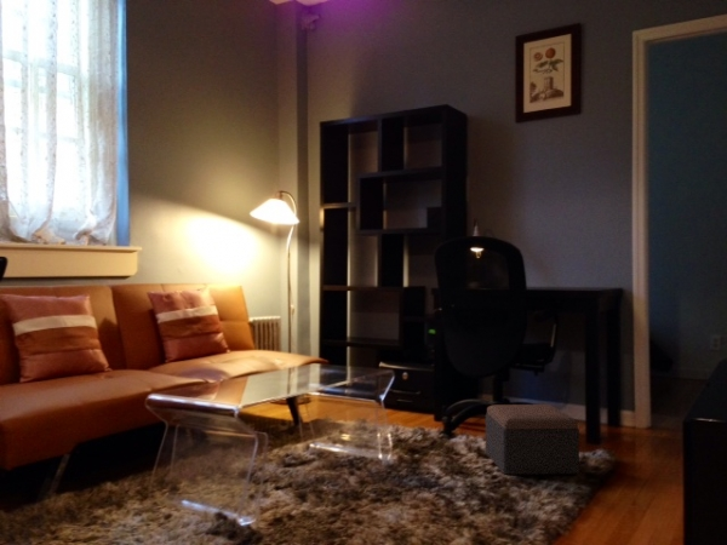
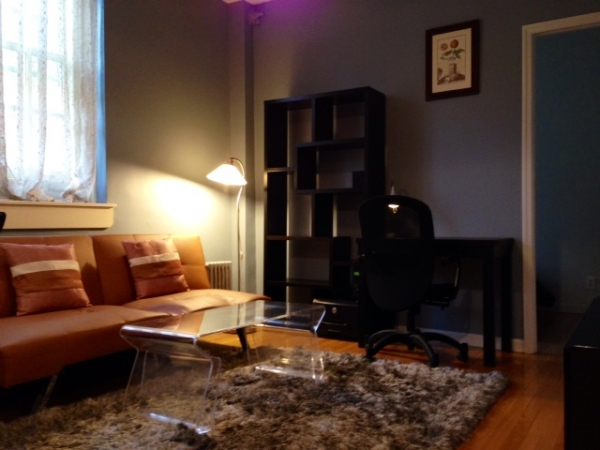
- footstool [485,403,580,476]
